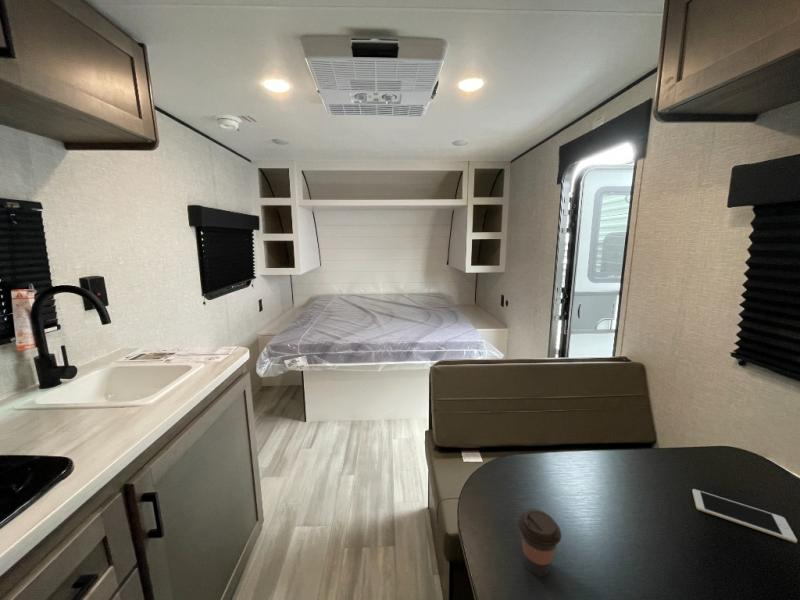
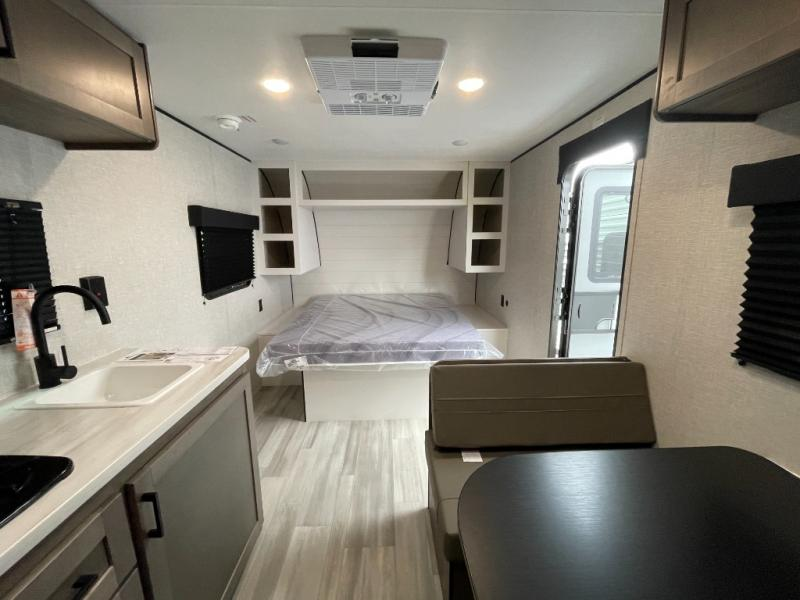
- coffee cup [517,509,562,577]
- cell phone [691,488,798,544]
